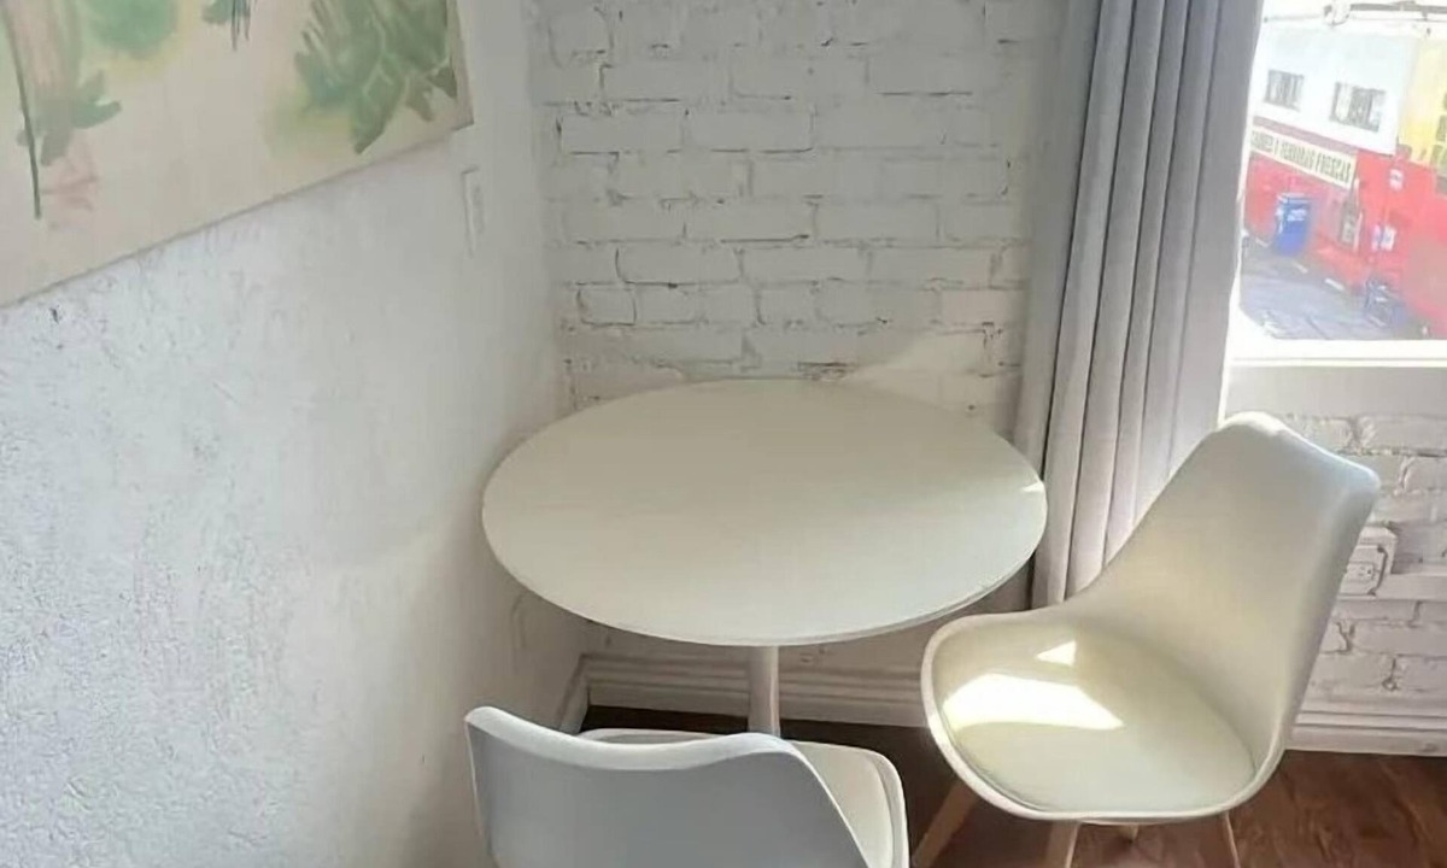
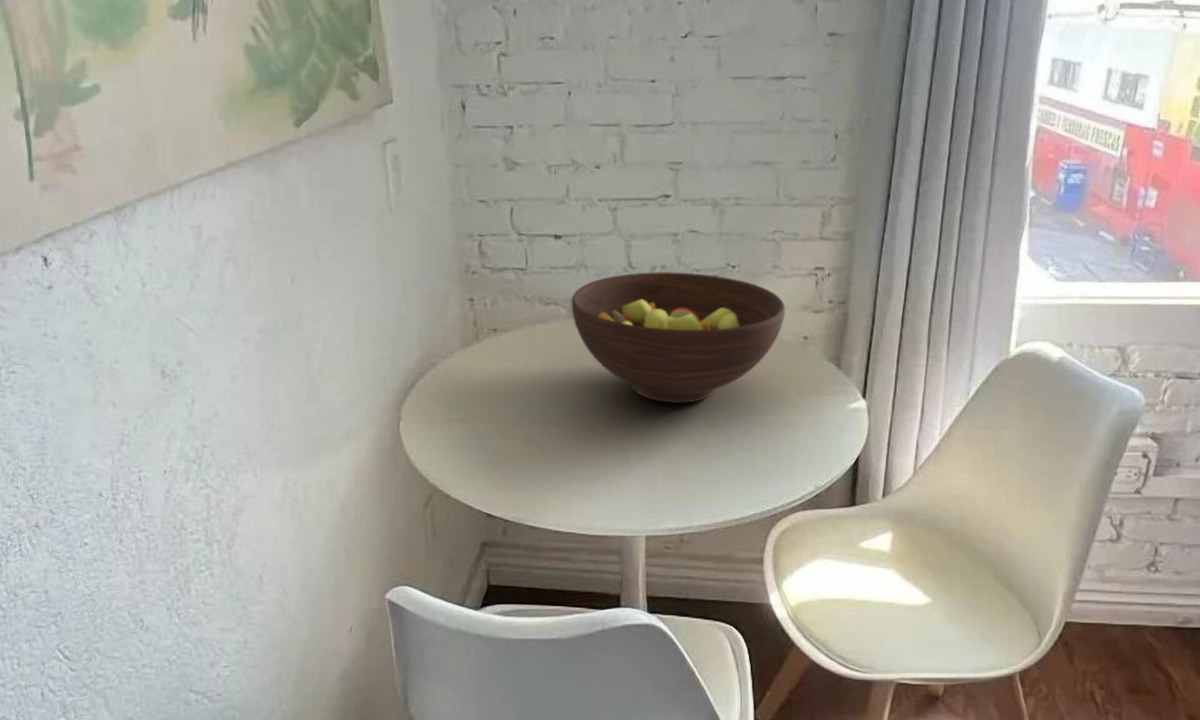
+ fruit bowl [571,271,786,404]
